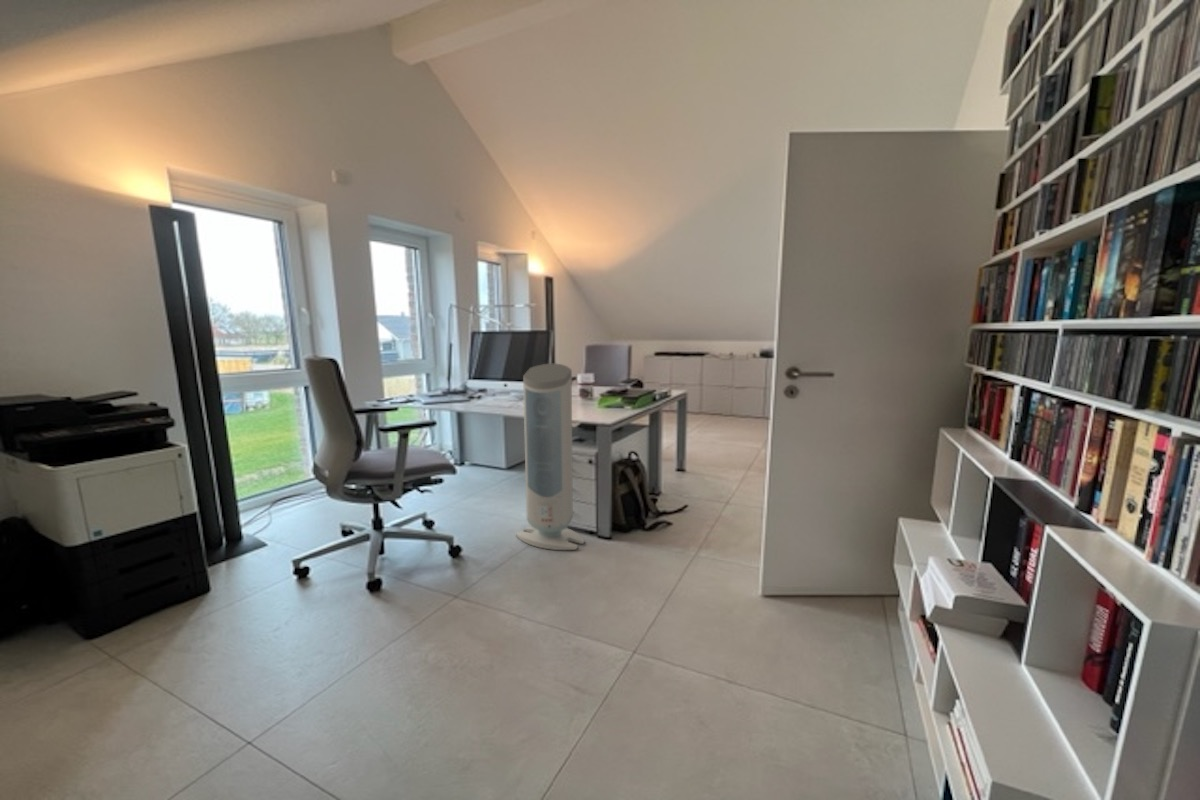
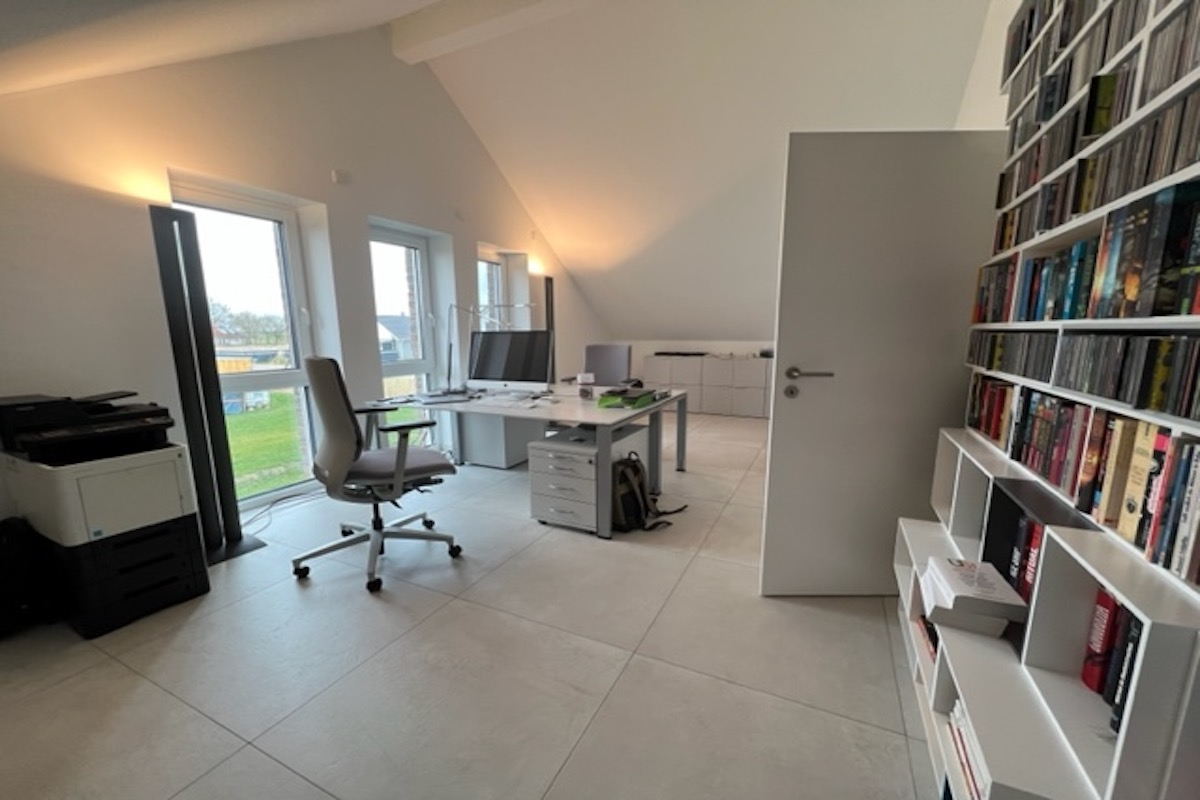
- air purifier [515,363,586,551]
